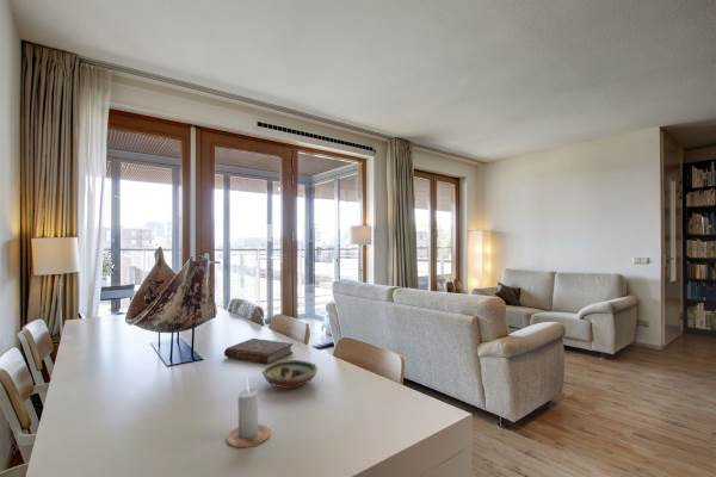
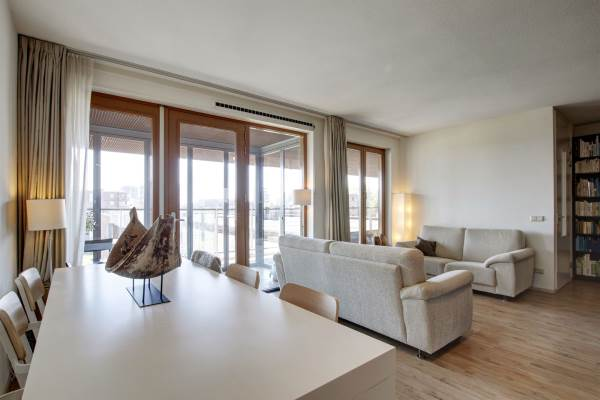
- candle [226,376,272,448]
- decorative bowl [261,359,319,390]
- book [223,337,295,365]
